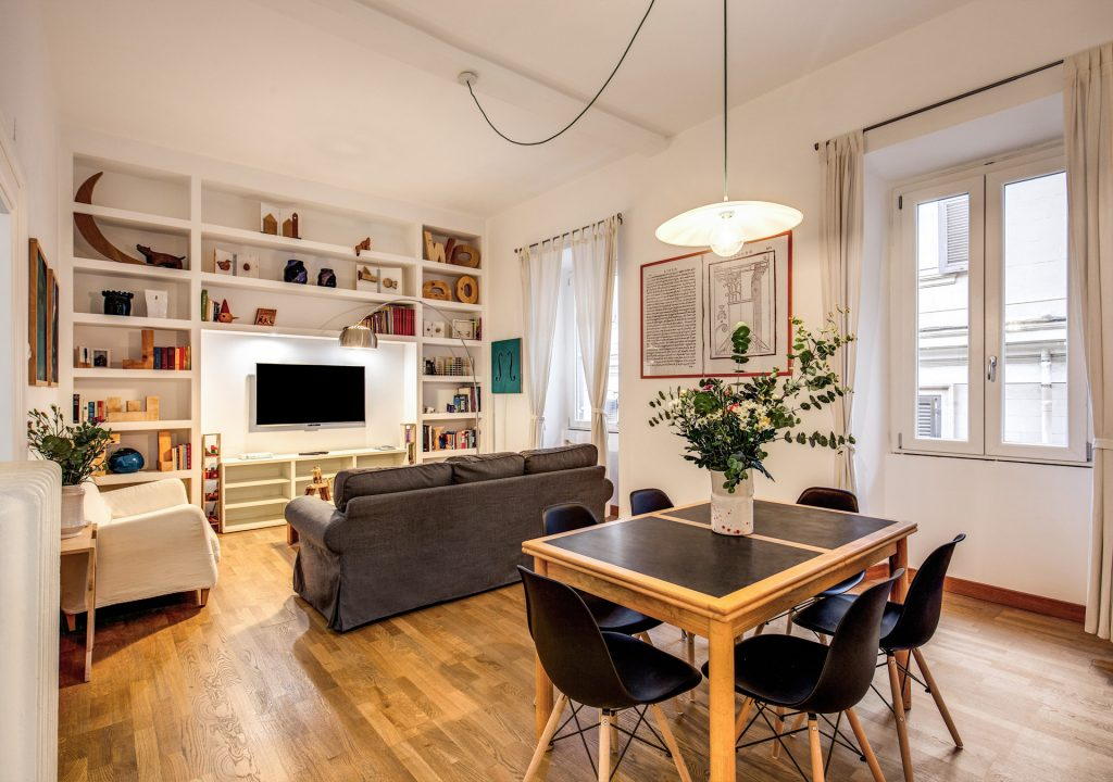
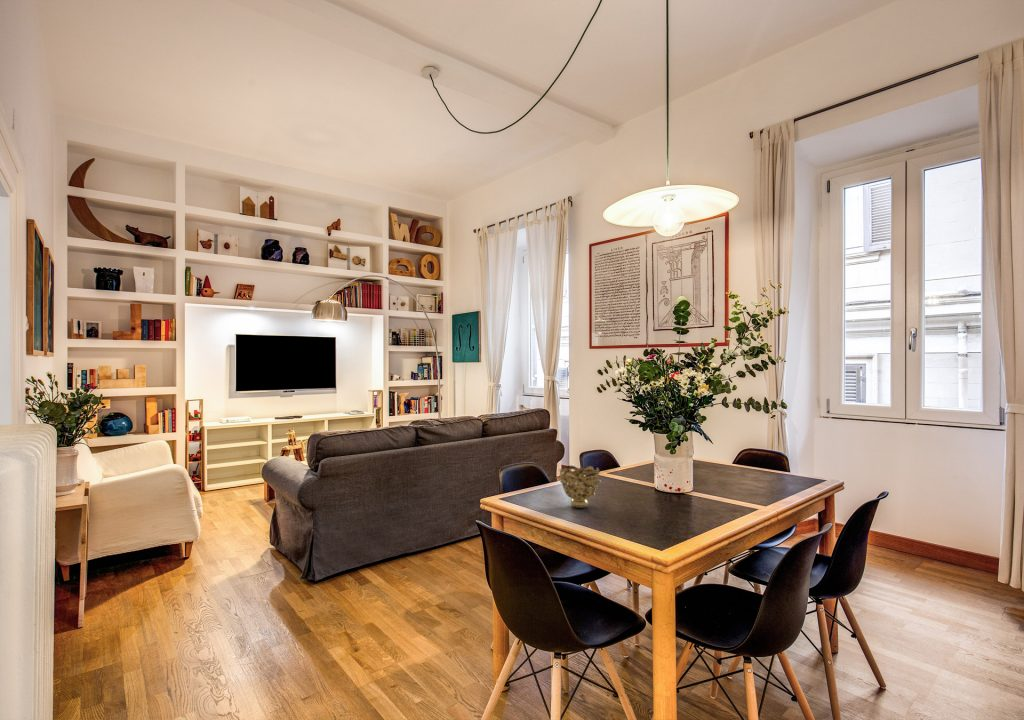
+ decorative bowl [558,465,602,509]
